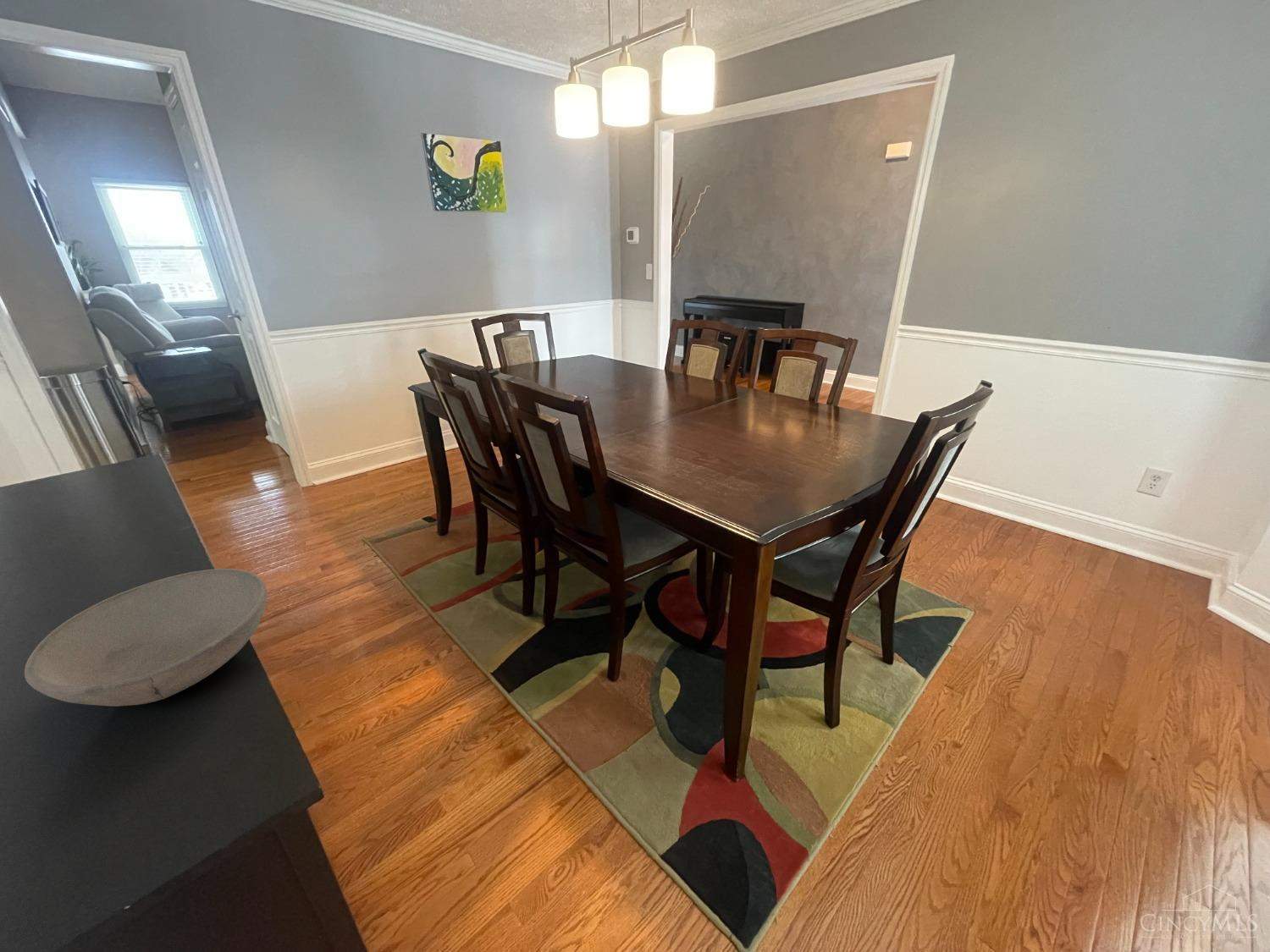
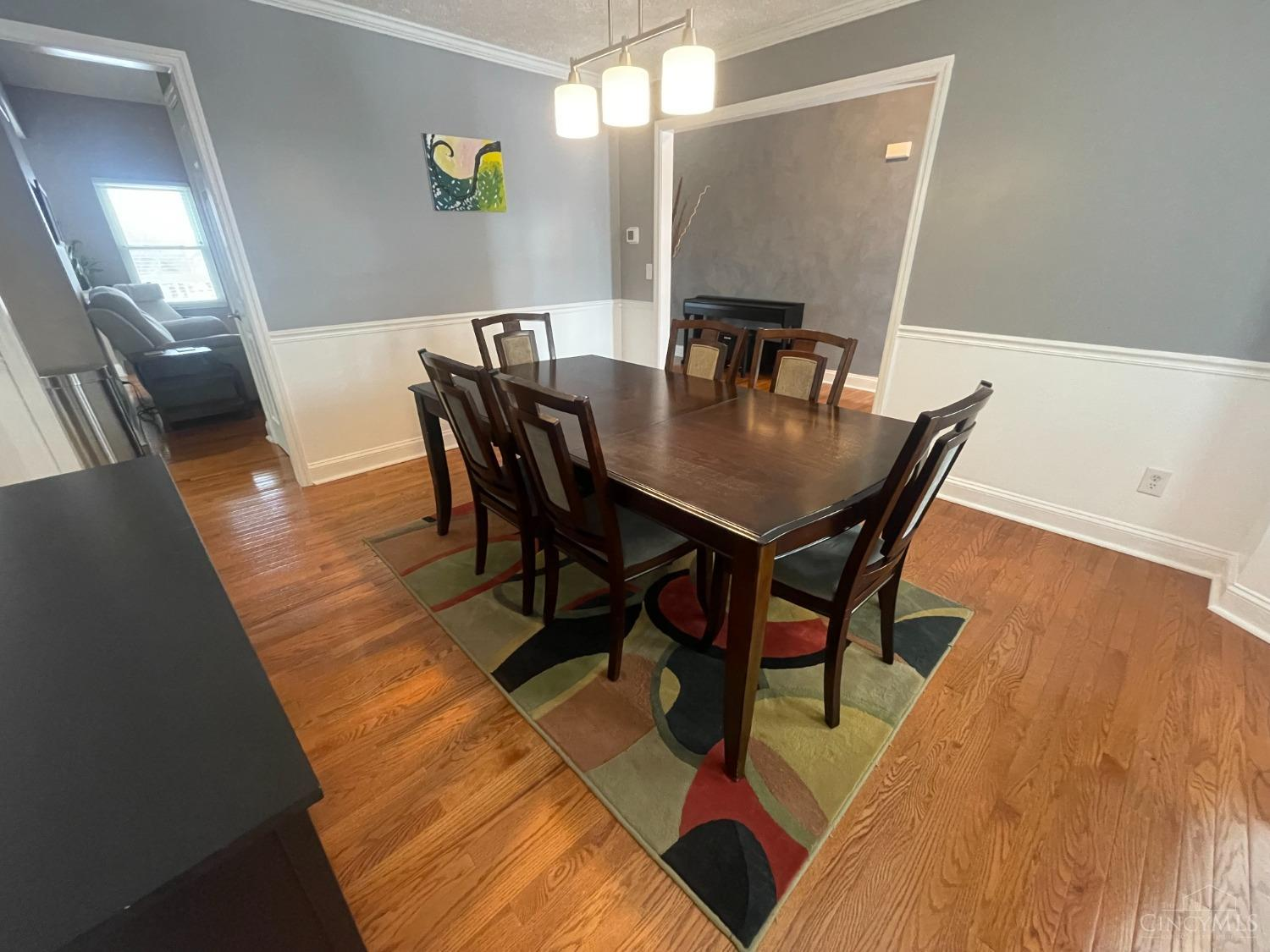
- bowl [24,568,268,707]
